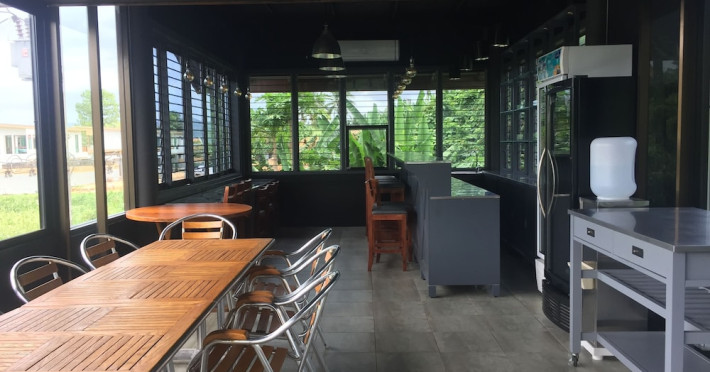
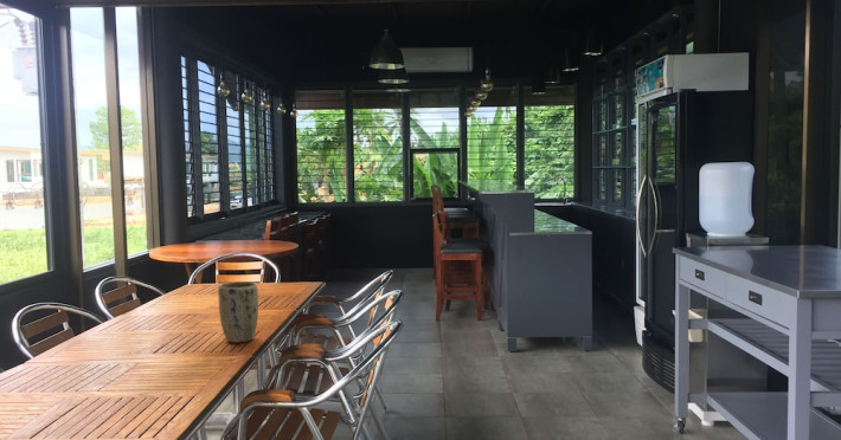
+ plant pot [218,280,259,344]
